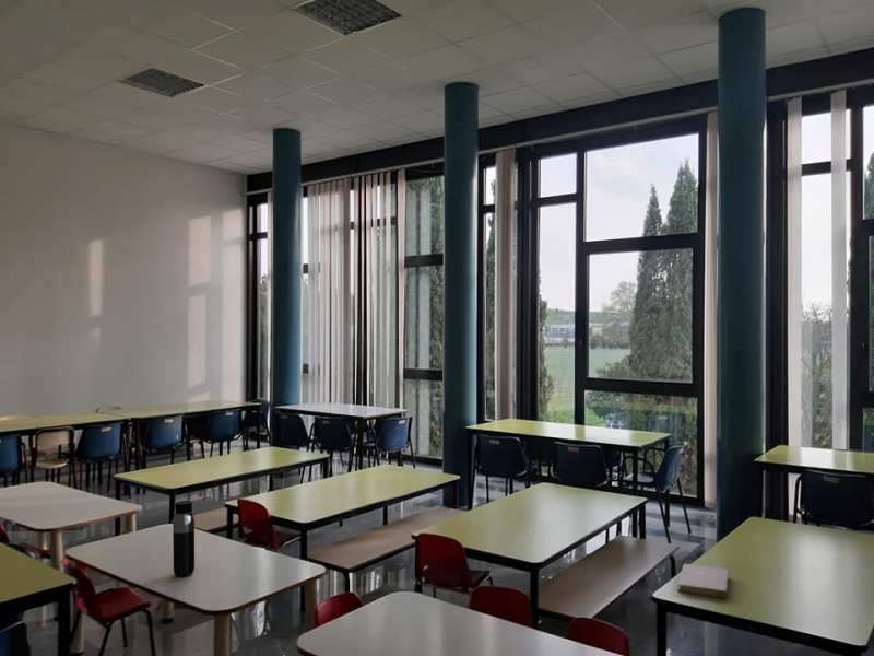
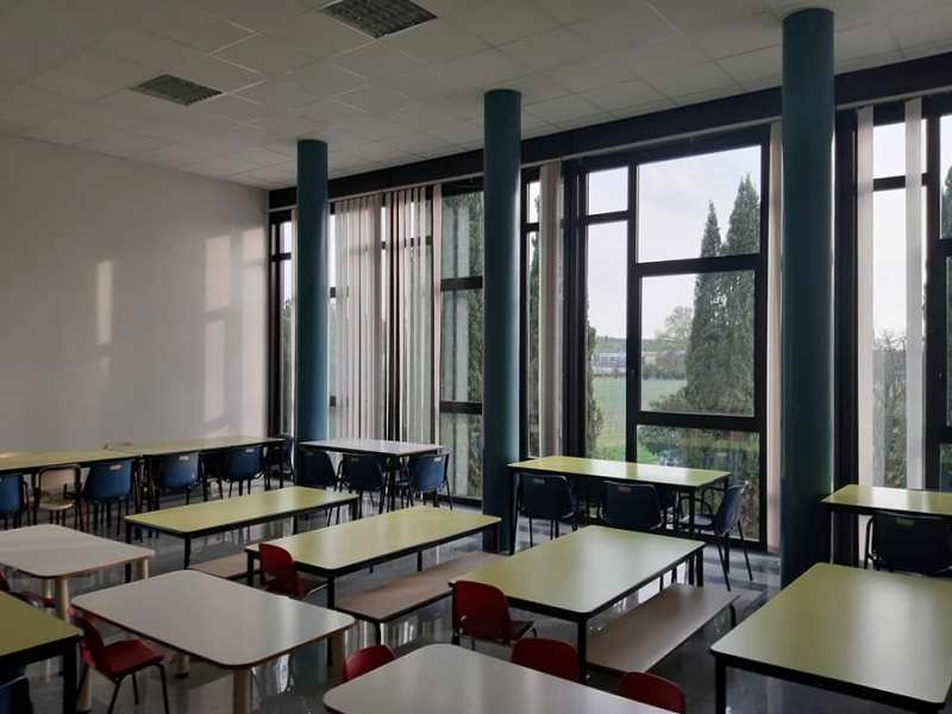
- notebook [676,563,730,599]
- water bottle [172,500,196,578]
